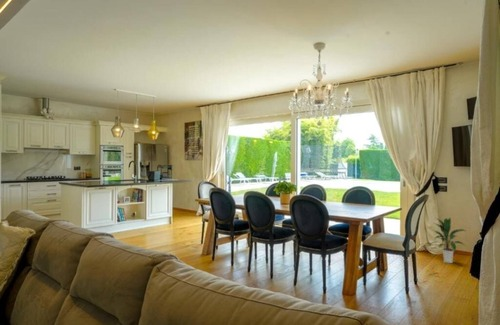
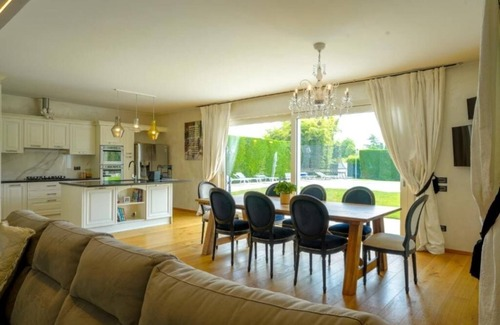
- indoor plant [426,217,467,264]
